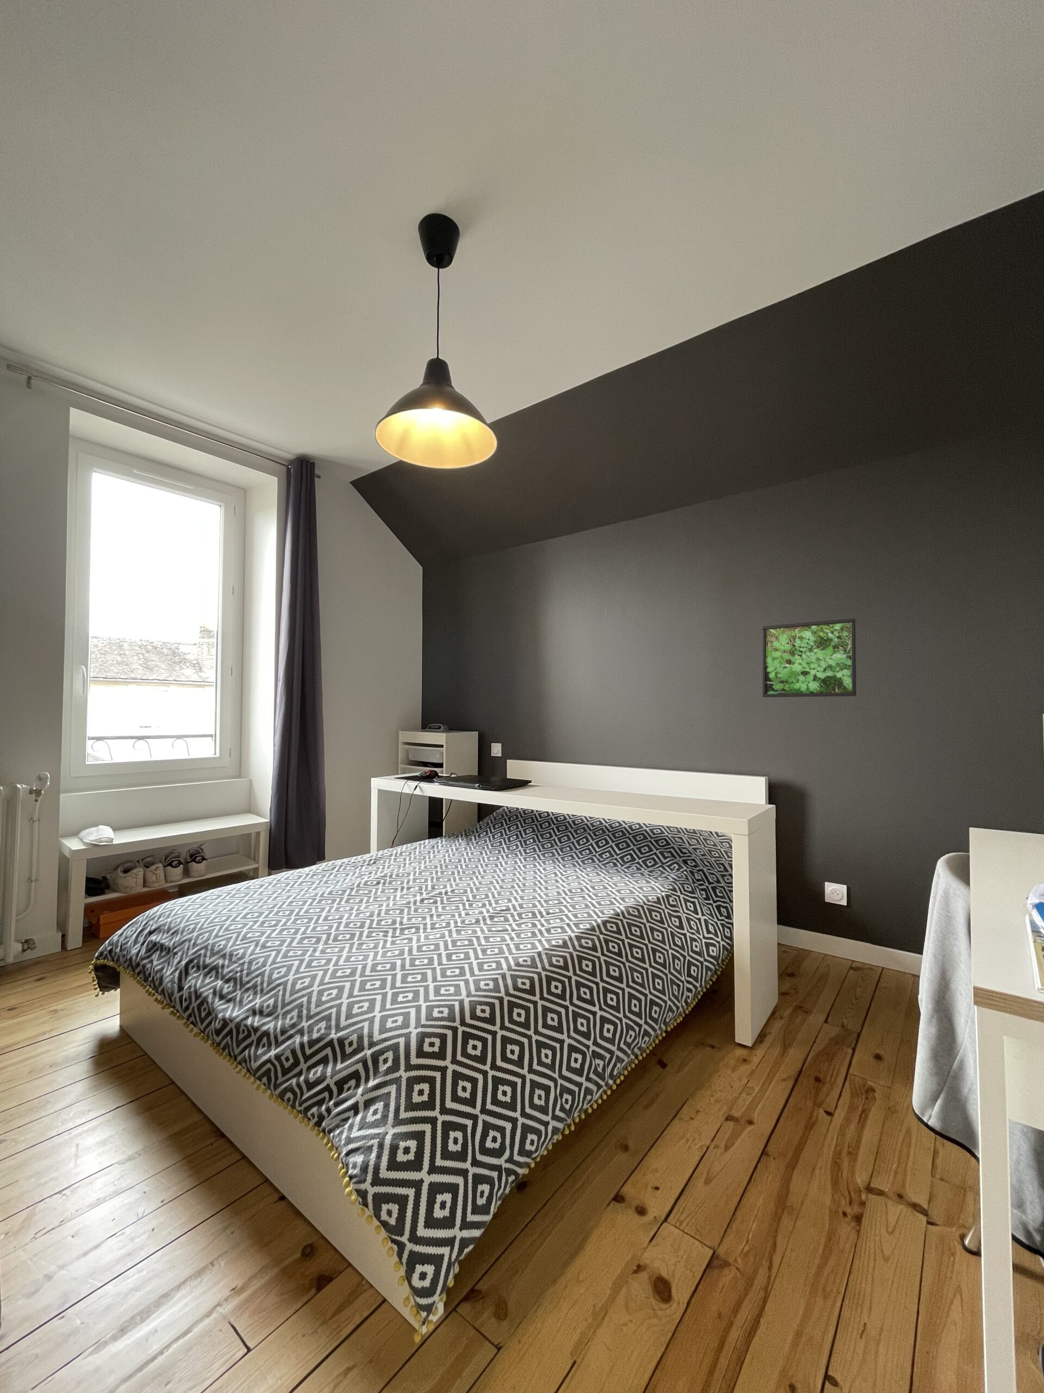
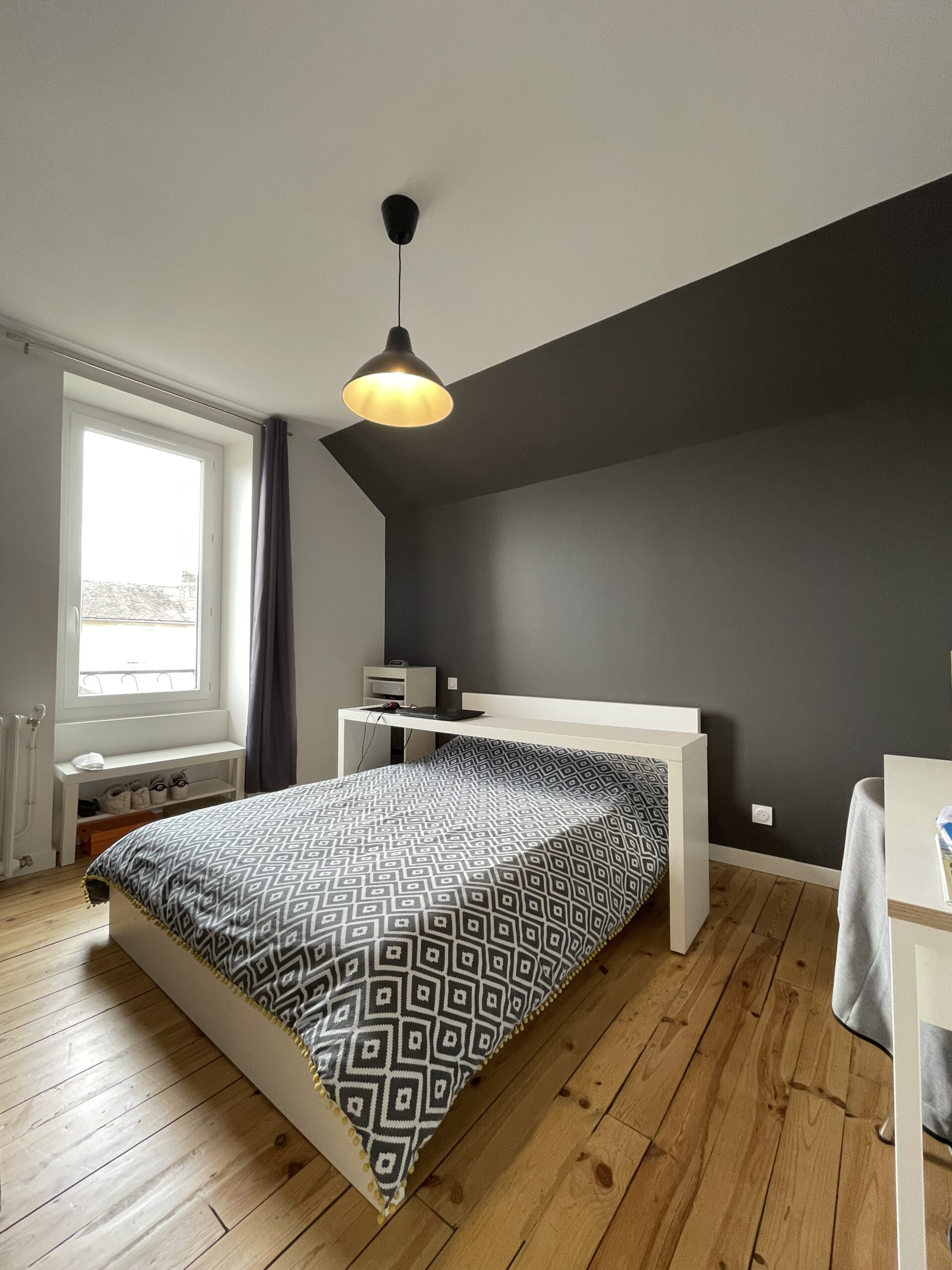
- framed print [761,619,856,698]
